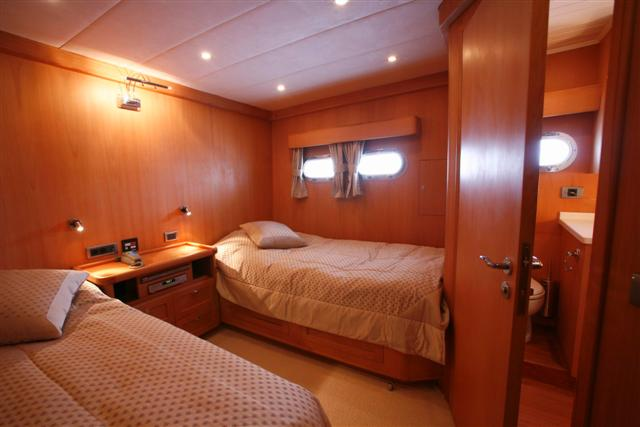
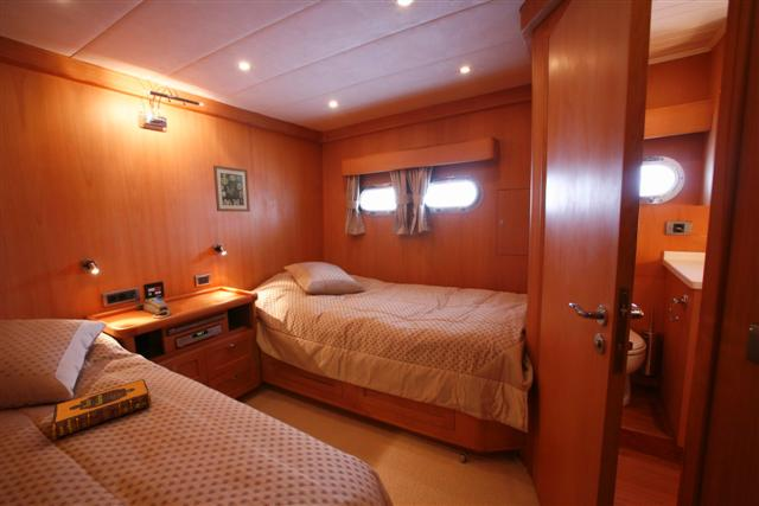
+ wall art [212,165,251,212]
+ hardback book [51,378,153,441]
